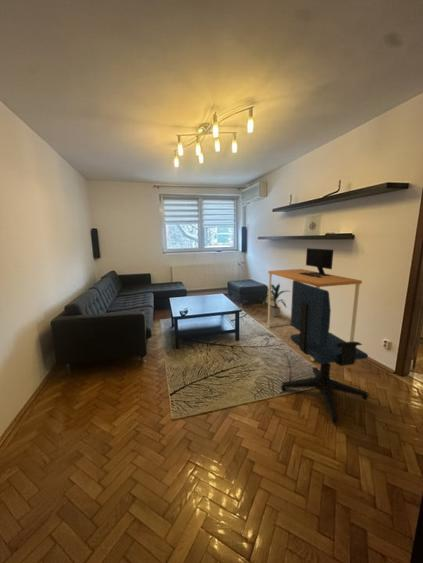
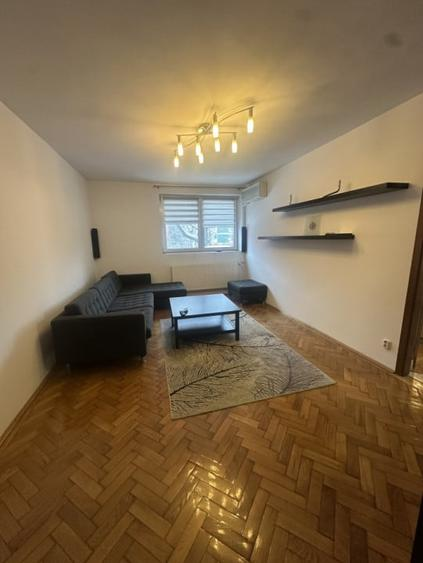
- desk [267,247,363,362]
- indoor plant [260,283,289,318]
- office chair [280,280,369,424]
